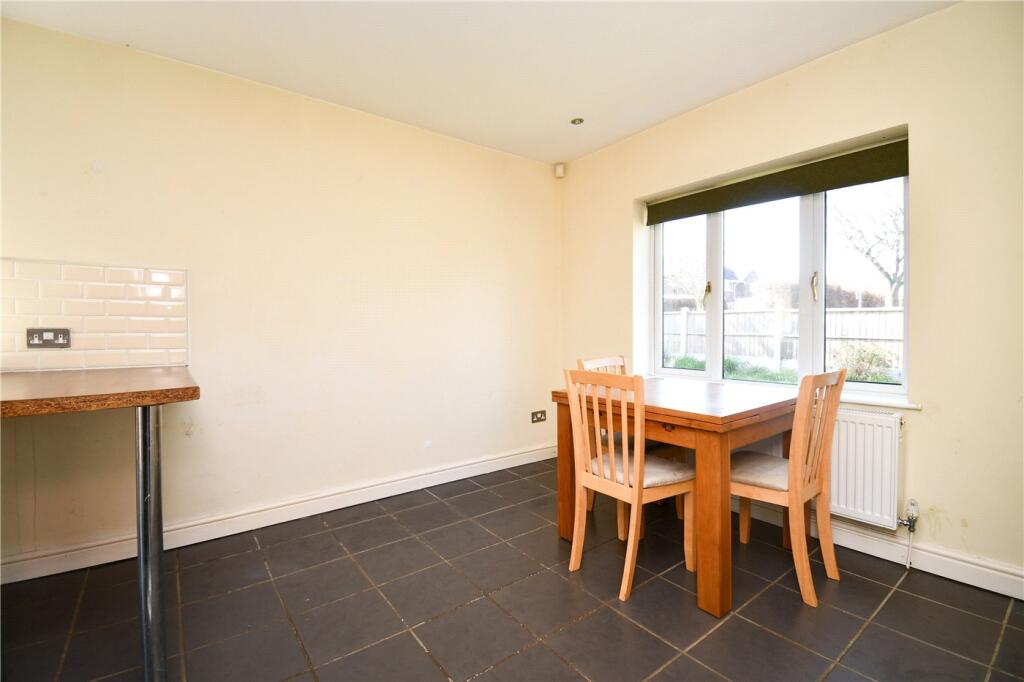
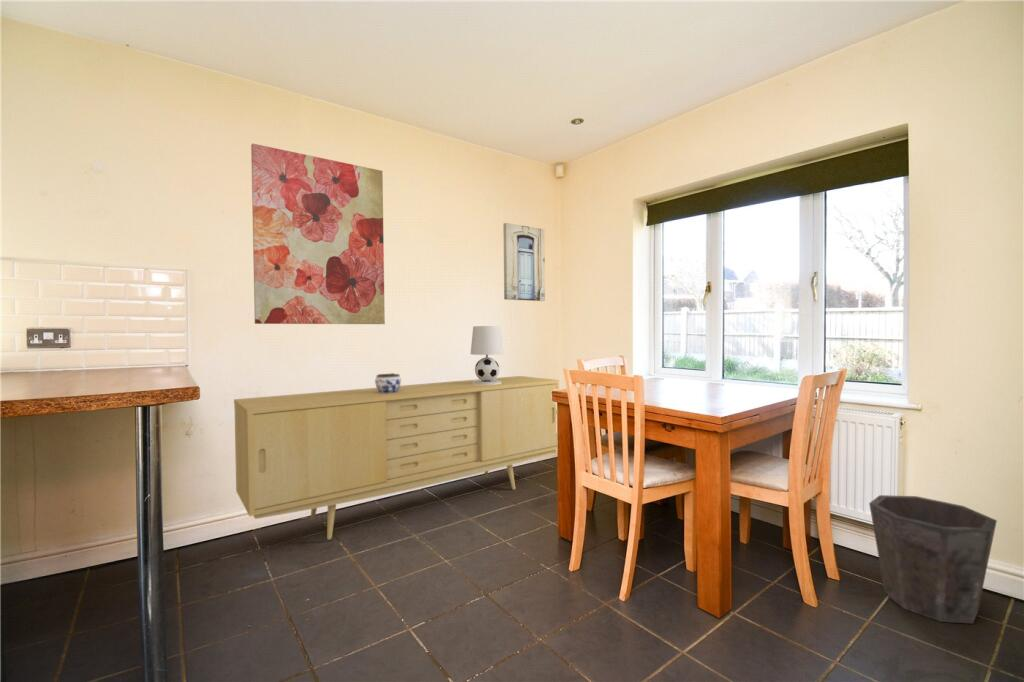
+ wall art [502,222,546,302]
+ waste bin [868,494,998,625]
+ wall art [250,142,386,325]
+ table lamp [470,325,505,385]
+ sideboard [233,375,560,541]
+ jar [374,372,402,393]
